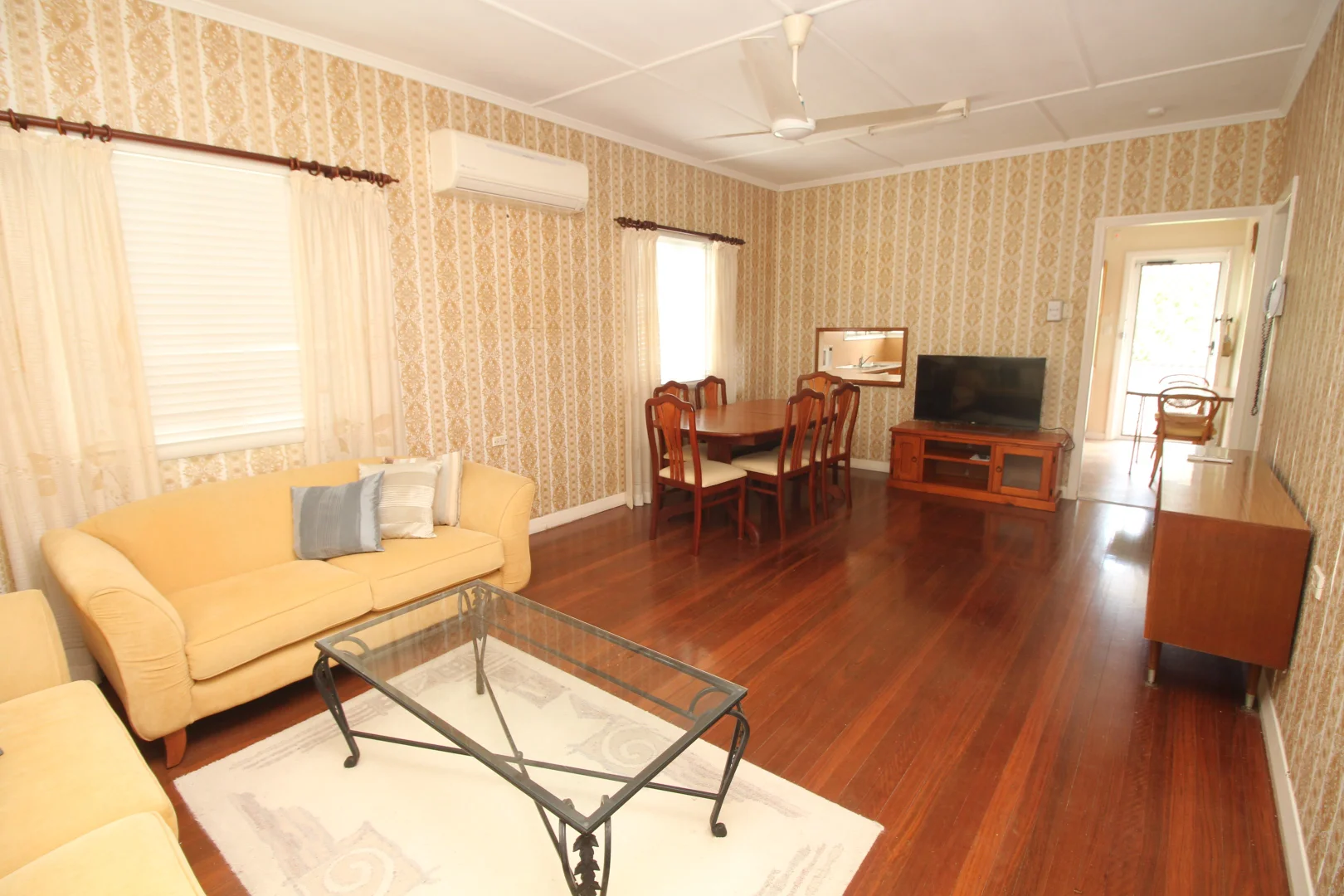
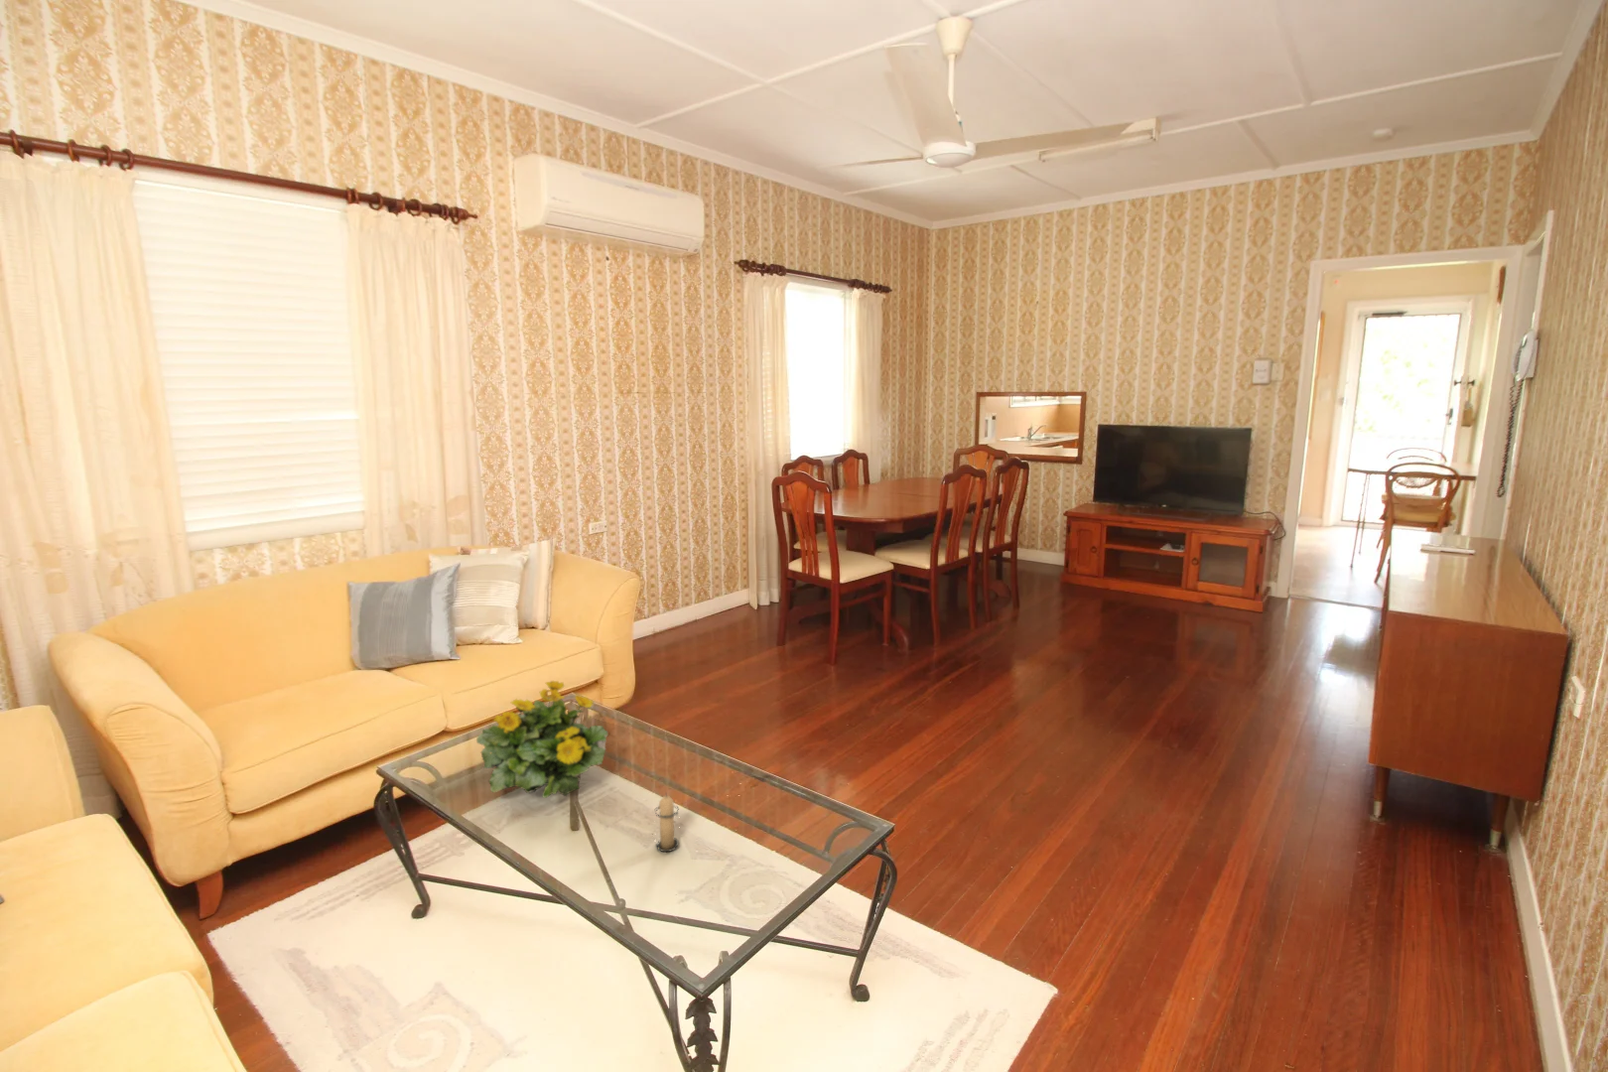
+ flowering plant [475,680,609,799]
+ candle [653,791,680,853]
